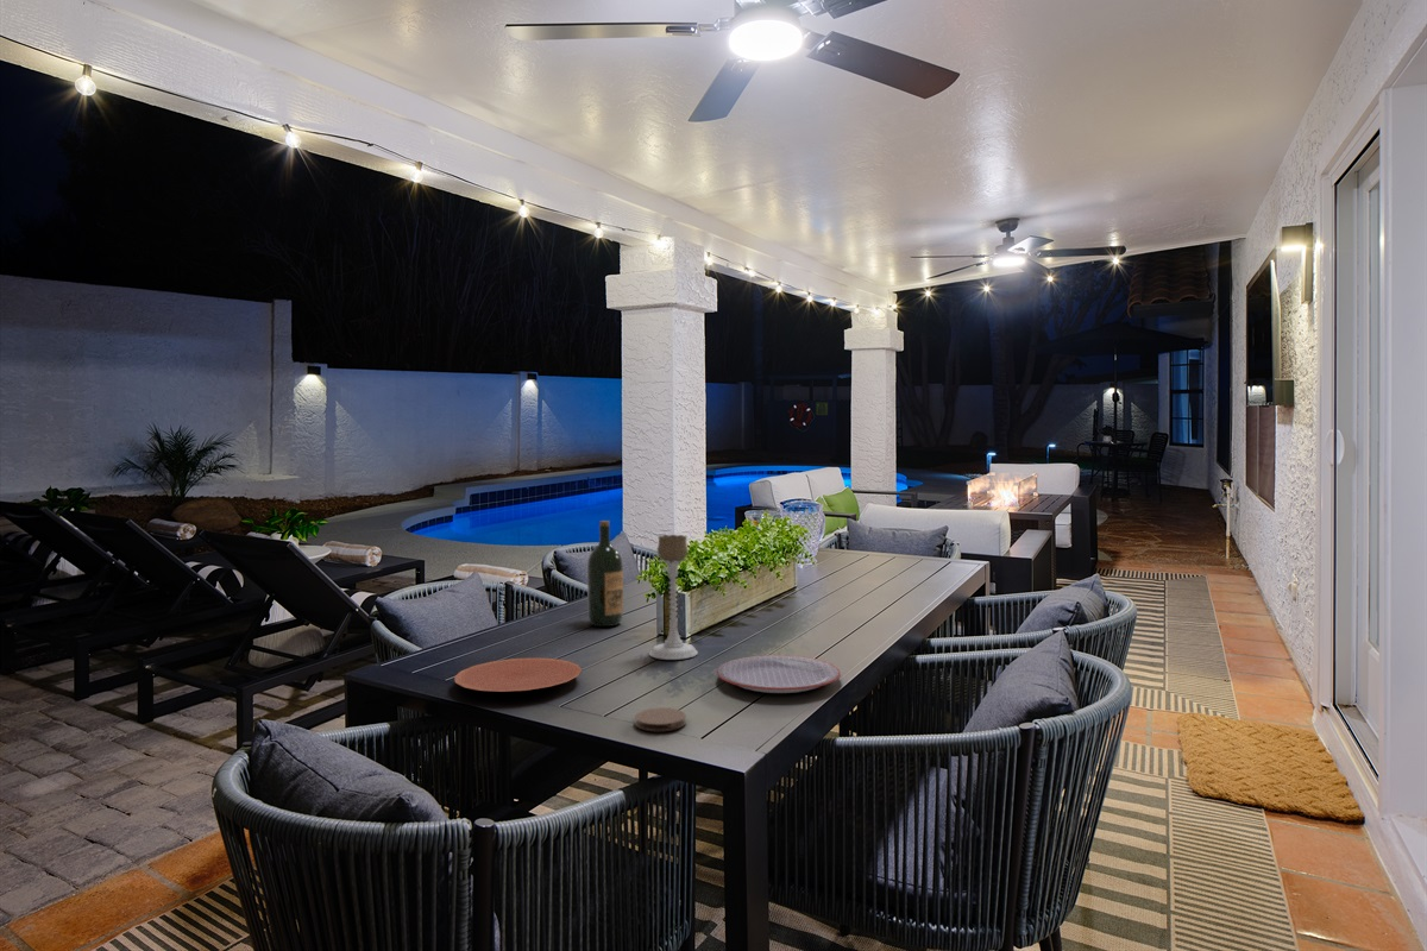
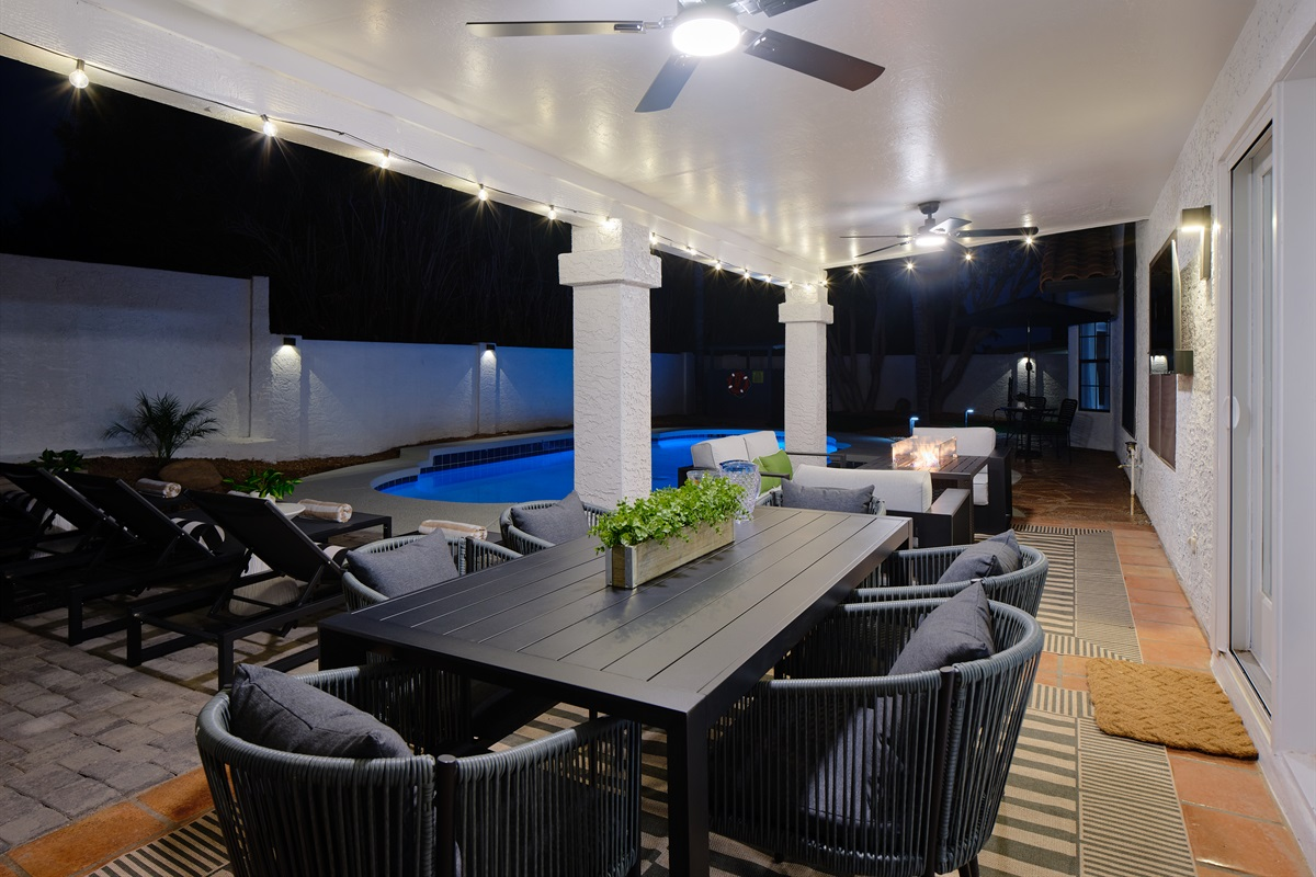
- plate [716,654,842,694]
- wine bottle [586,519,624,628]
- coaster [634,706,687,732]
- candle holder [648,534,699,661]
- plate [453,656,583,693]
